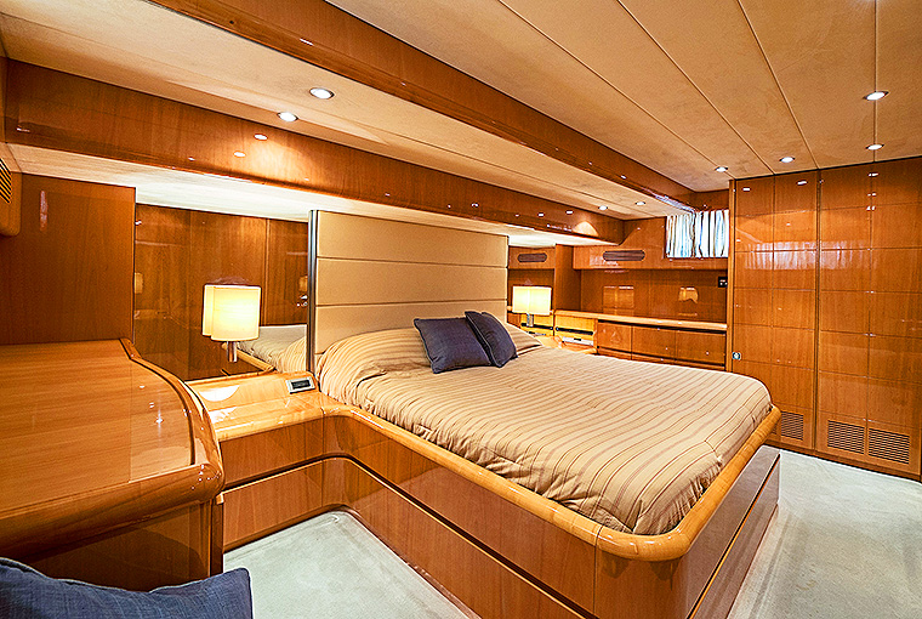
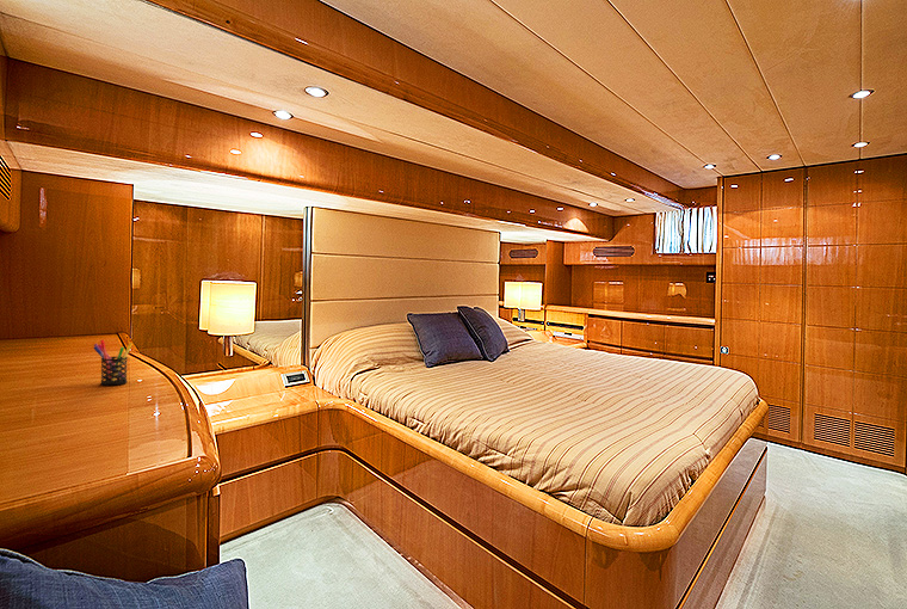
+ pen holder [92,339,134,387]
